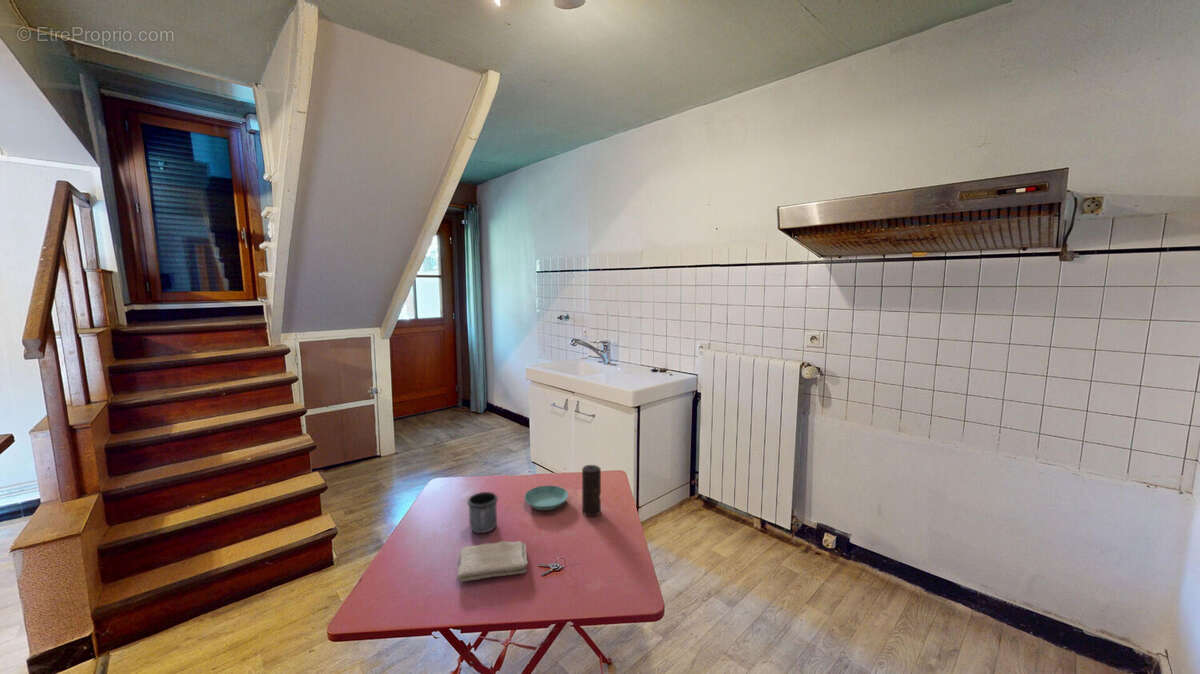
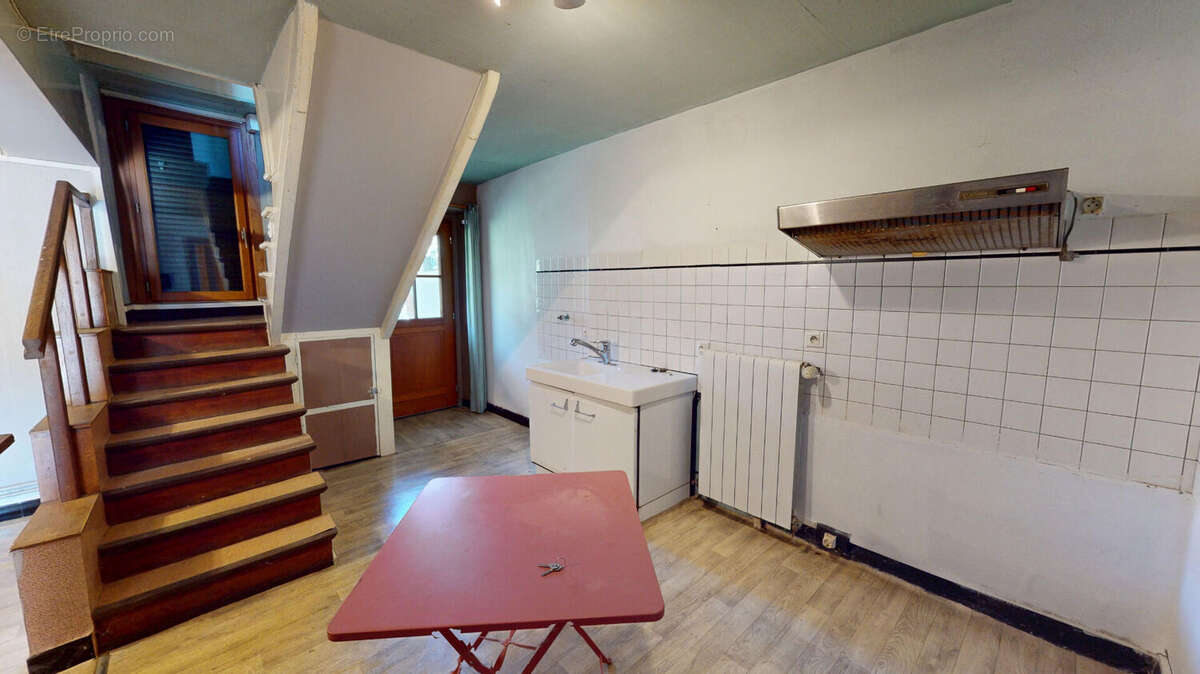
- washcloth [456,540,529,582]
- candle [581,464,602,517]
- mug [466,491,499,534]
- saucer [523,484,569,511]
